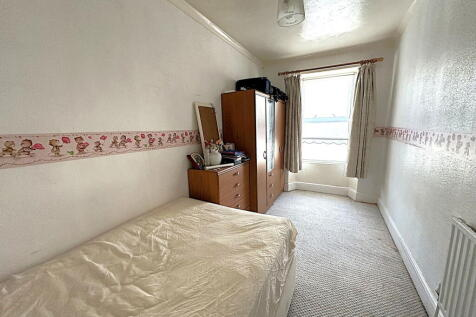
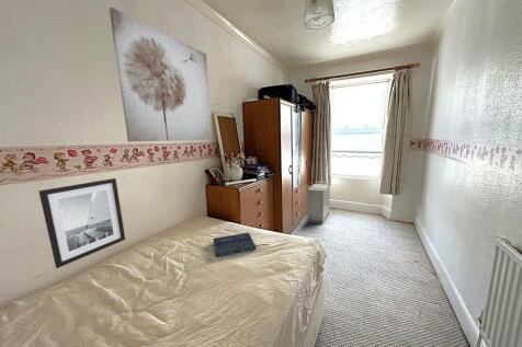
+ wall art [109,7,213,142]
+ storage bin [307,181,331,224]
+ book [212,232,269,258]
+ wall art [37,177,126,269]
